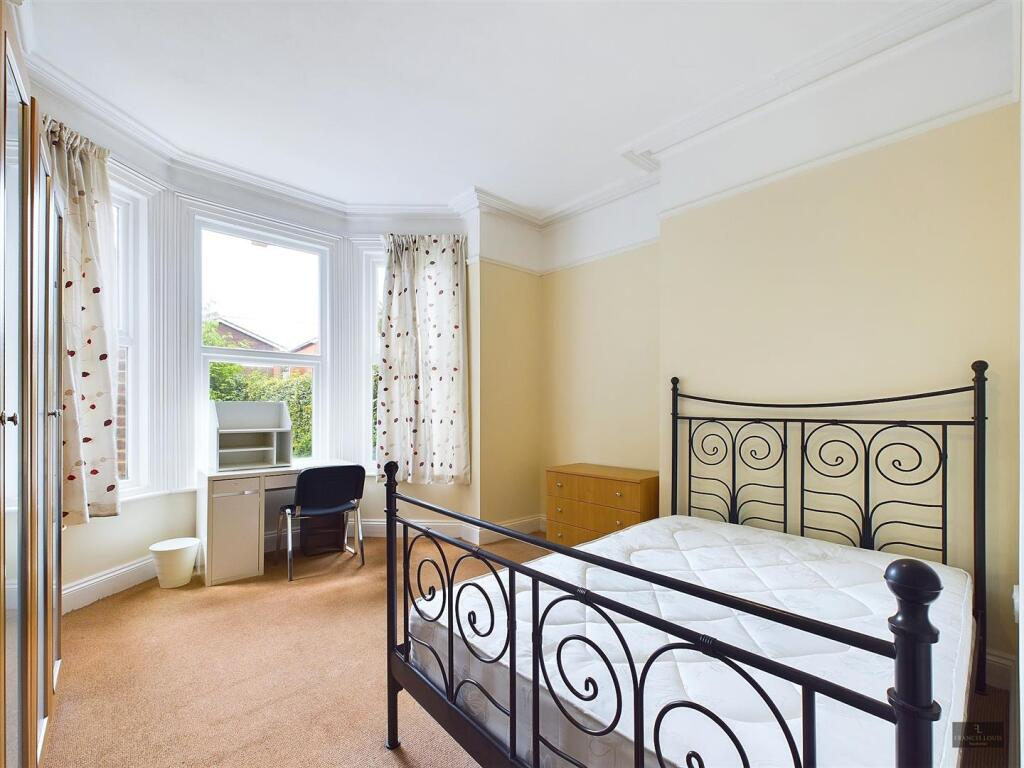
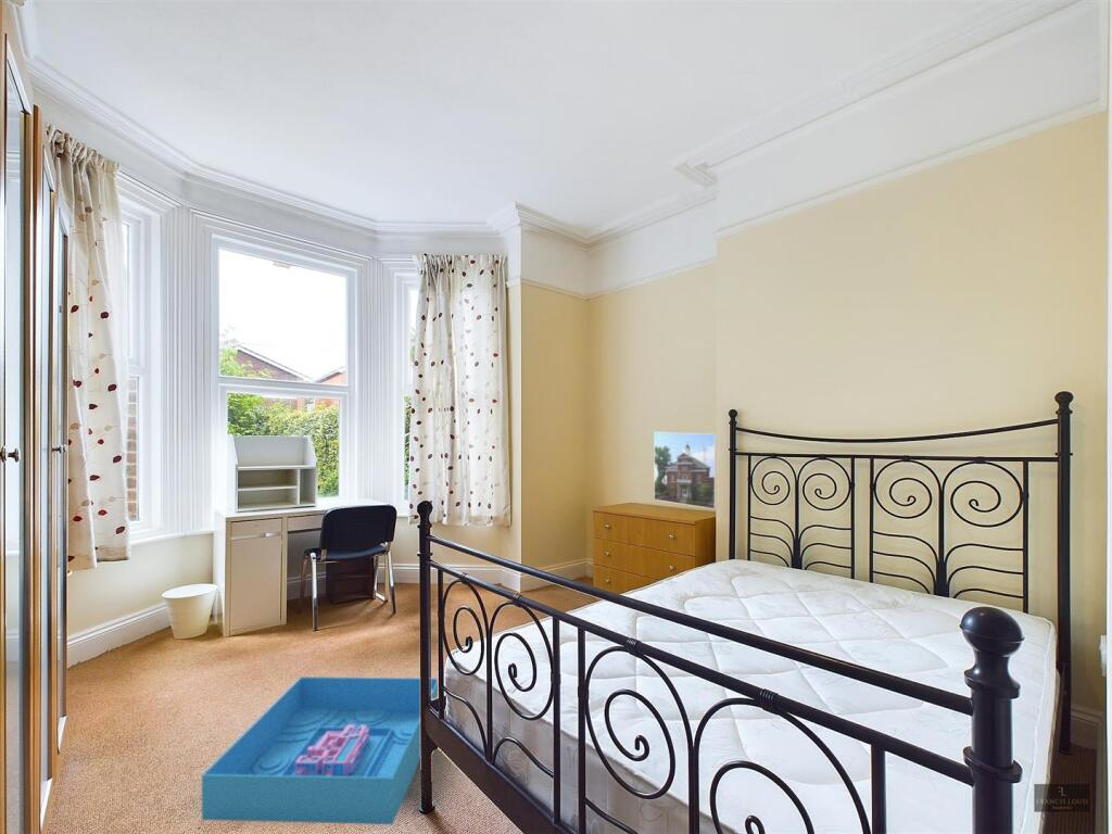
+ storage bin [201,675,439,825]
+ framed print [653,431,717,510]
